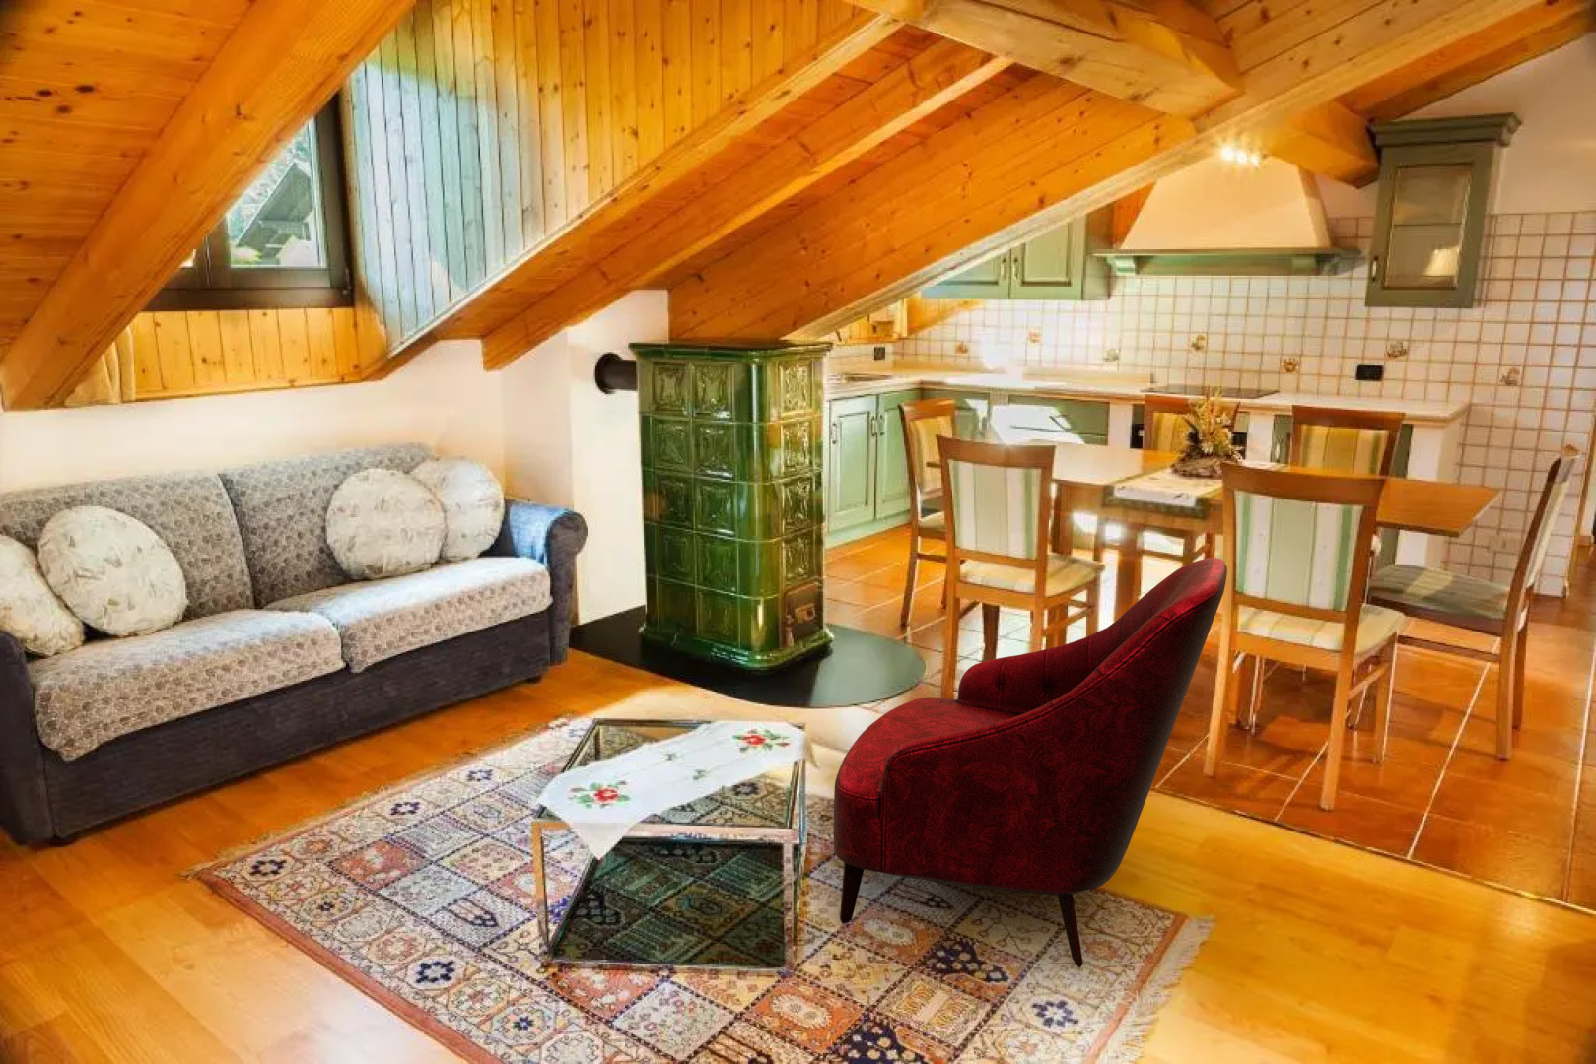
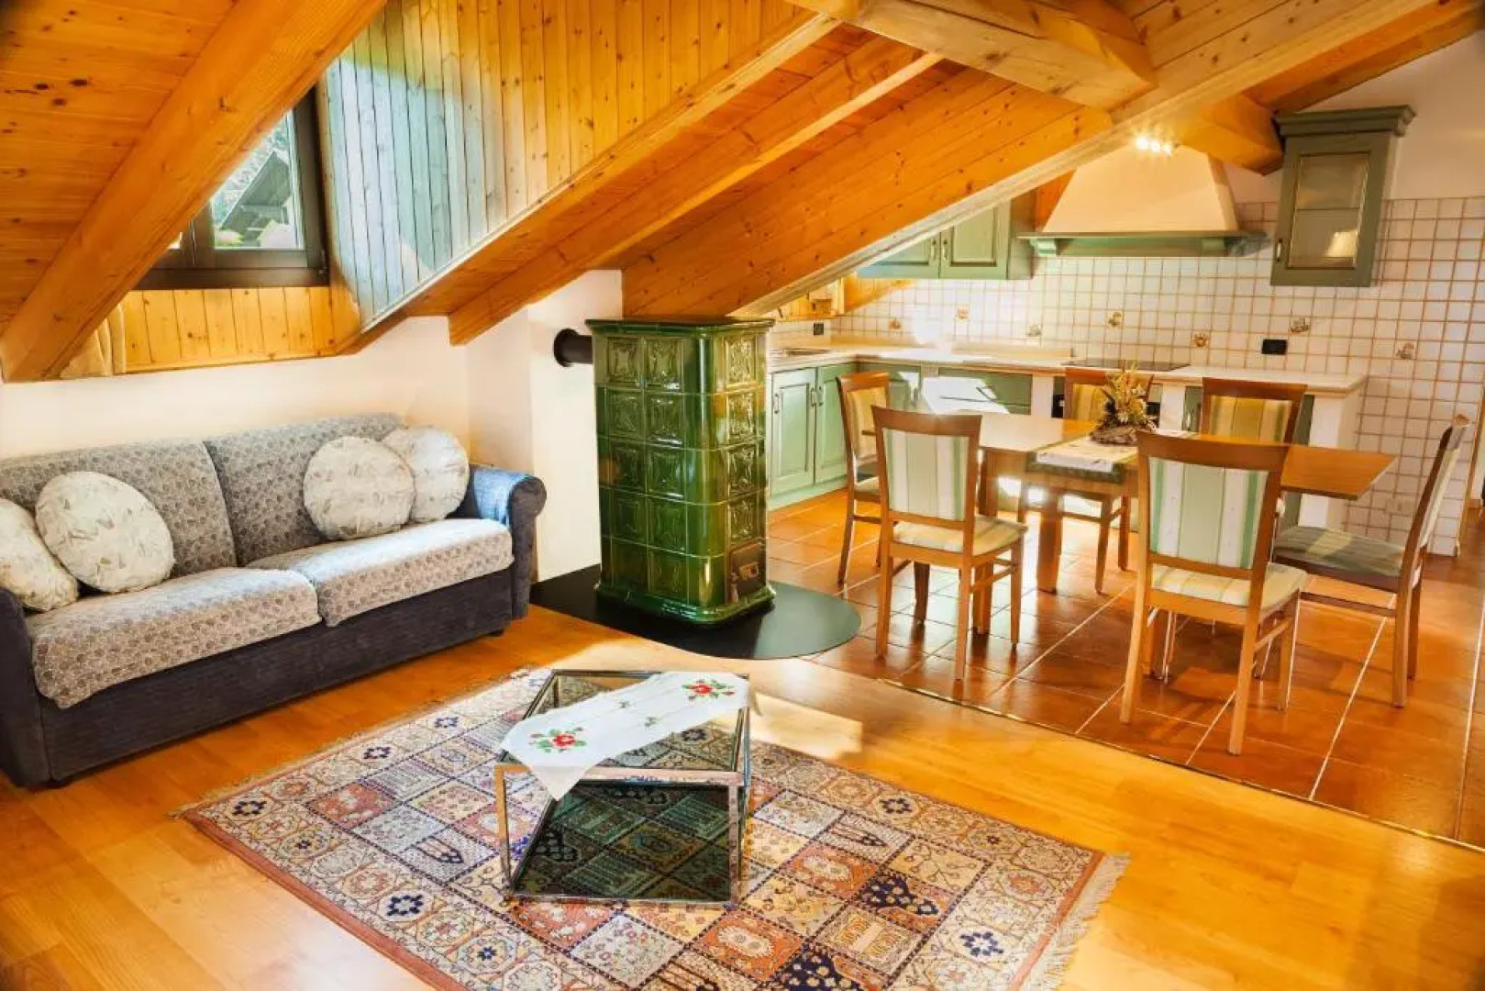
- armchair [833,557,1229,969]
